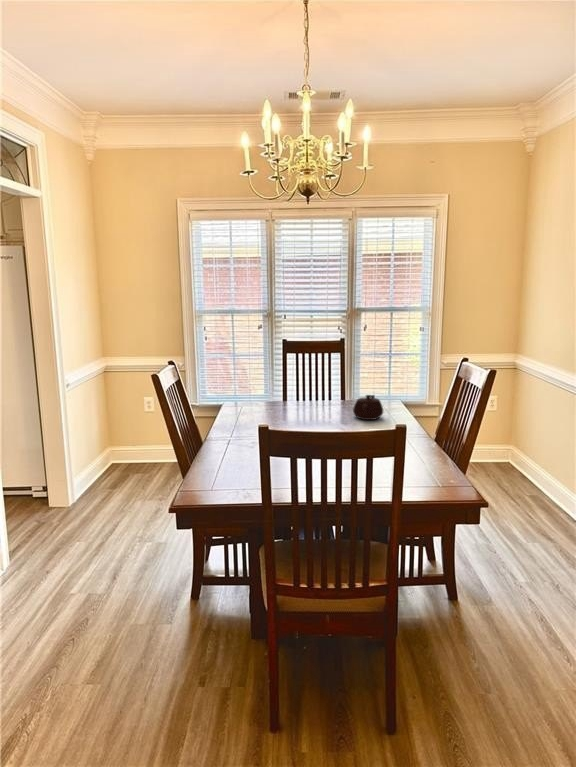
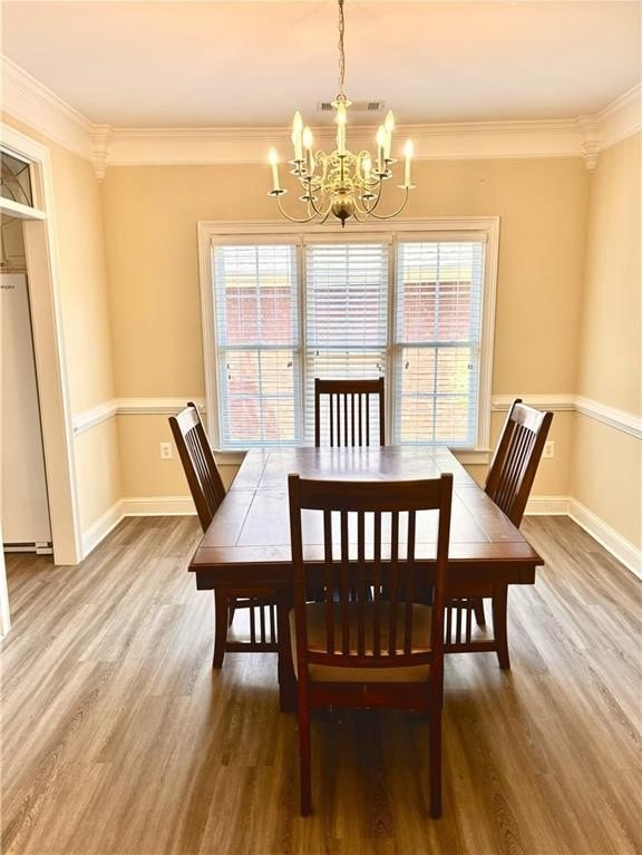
- teapot [352,394,384,421]
